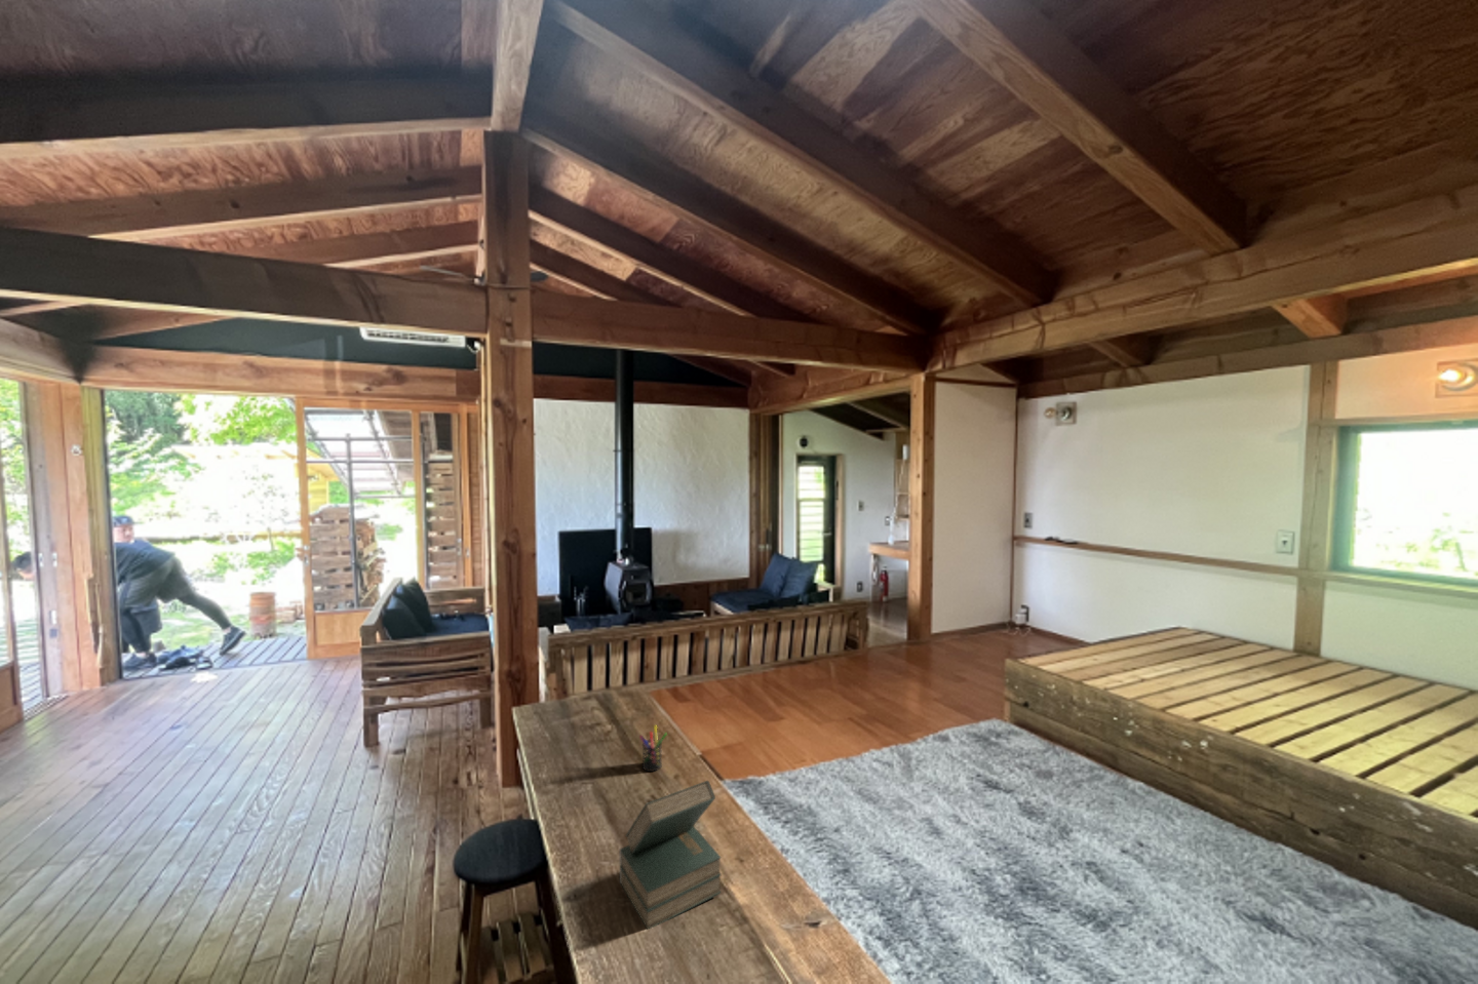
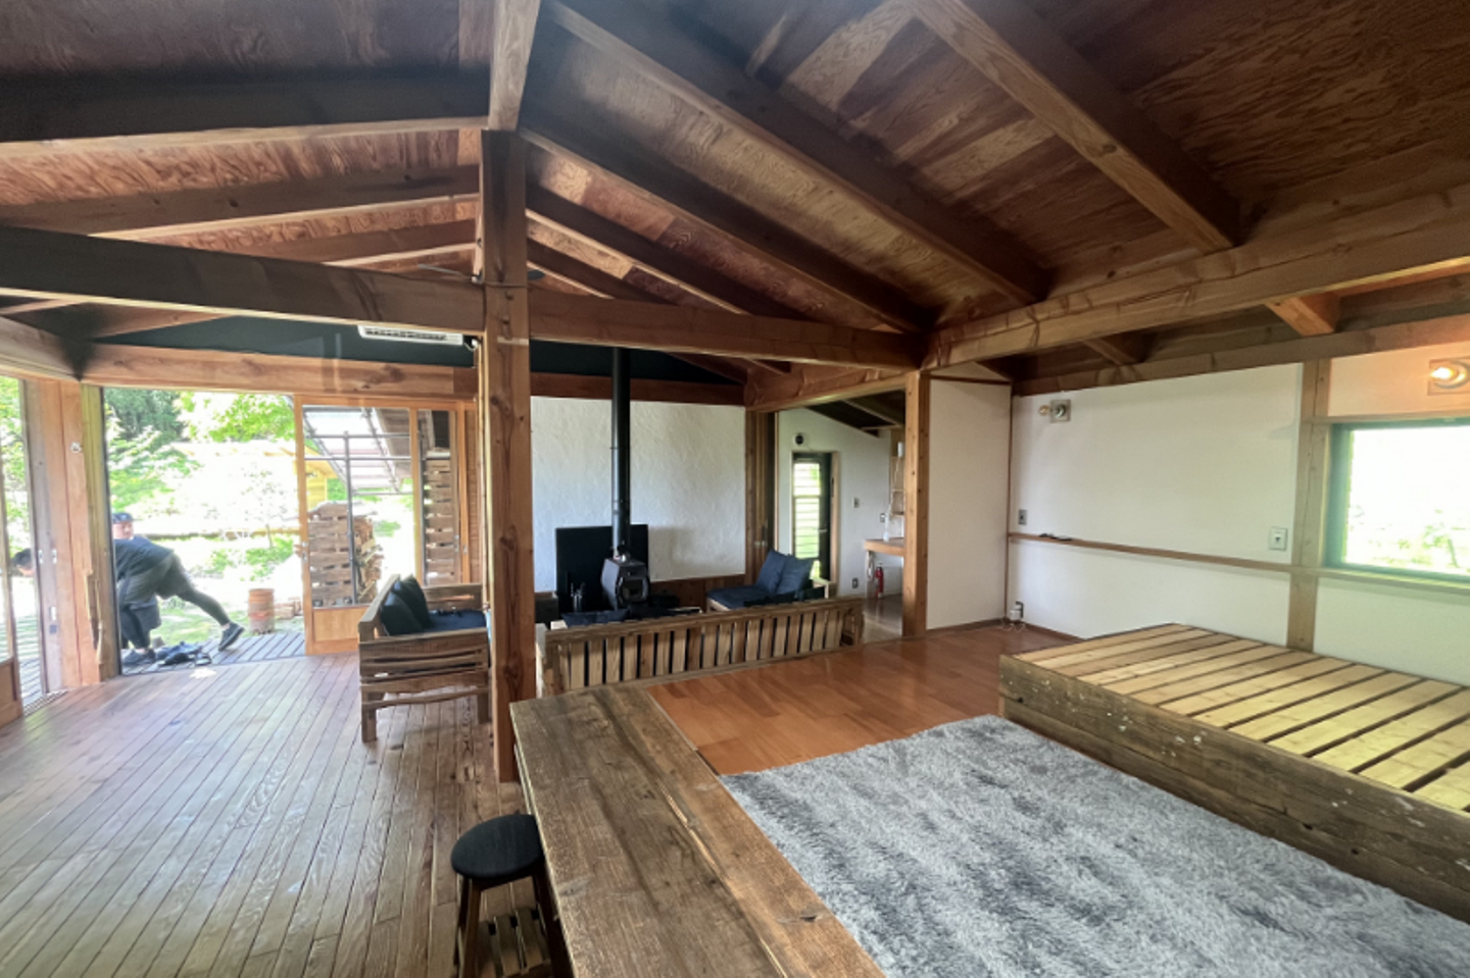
- pen holder [638,725,669,773]
- book [619,780,721,930]
